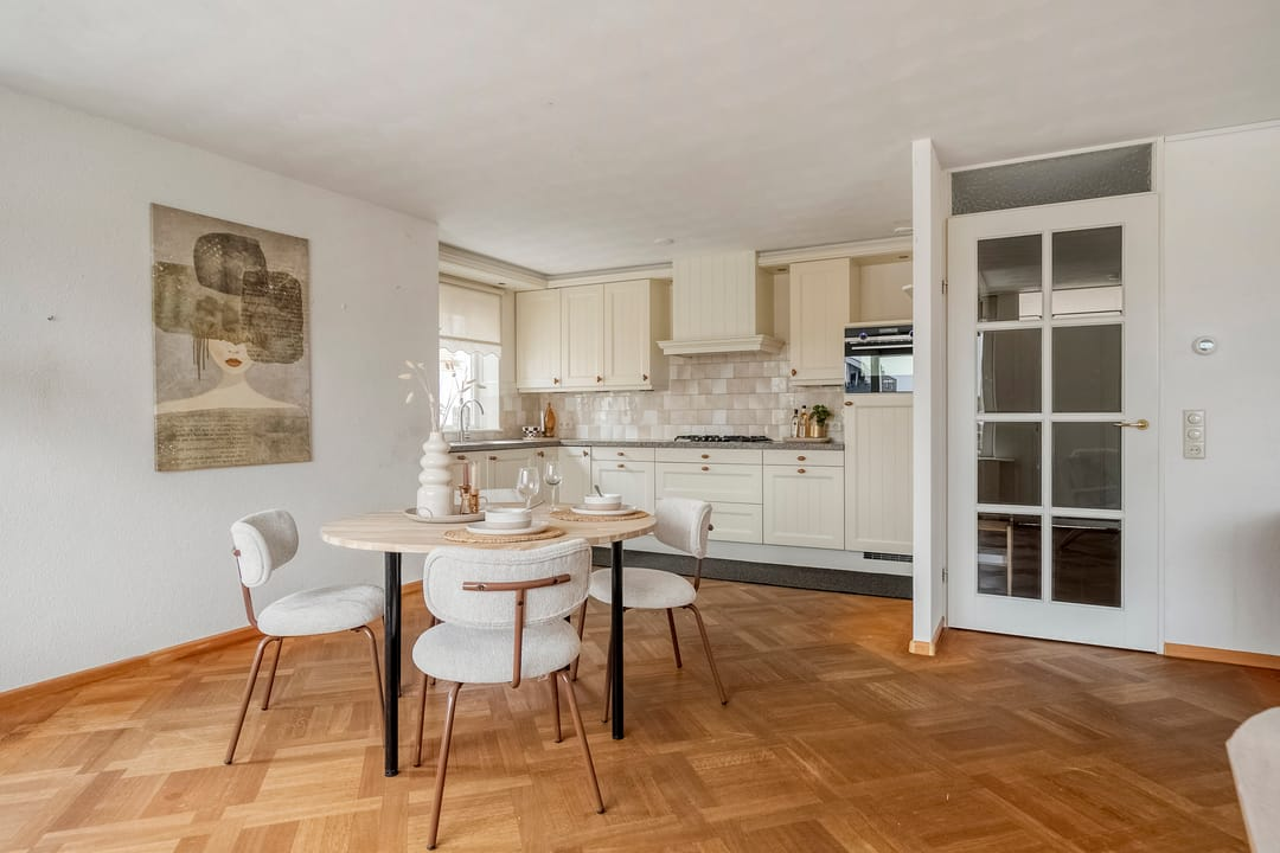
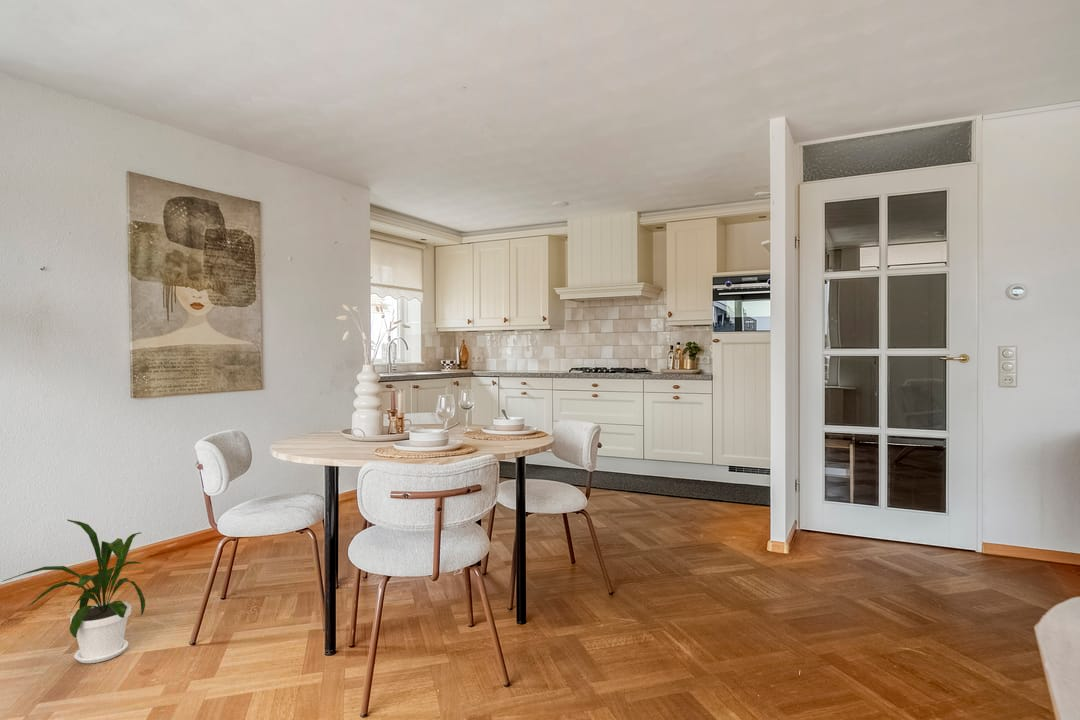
+ house plant [1,518,146,664]
